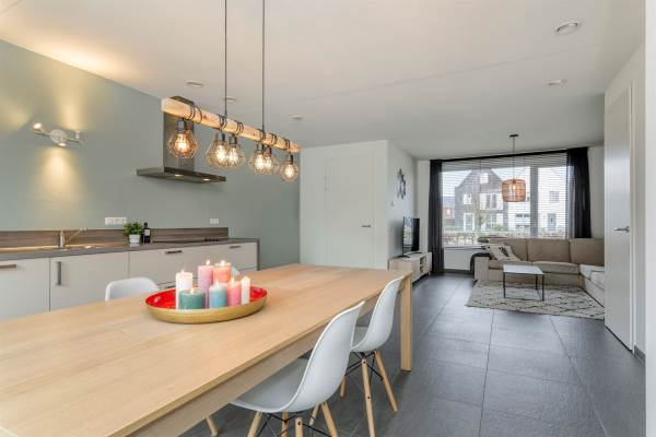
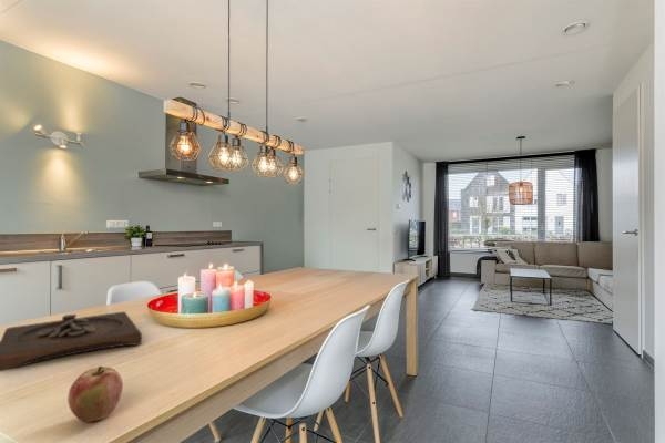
+ apple [66,365,124,423]
+ wooden tray [0,311,143,373]
